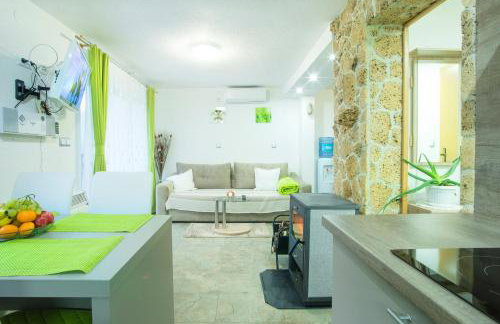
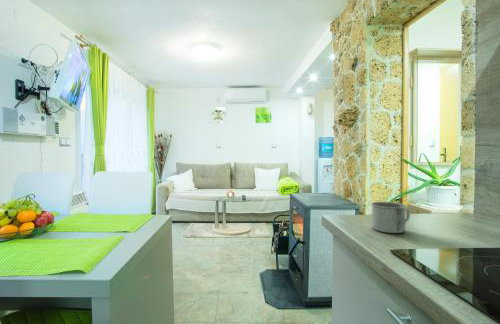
+ mug [370,201,411,234]
